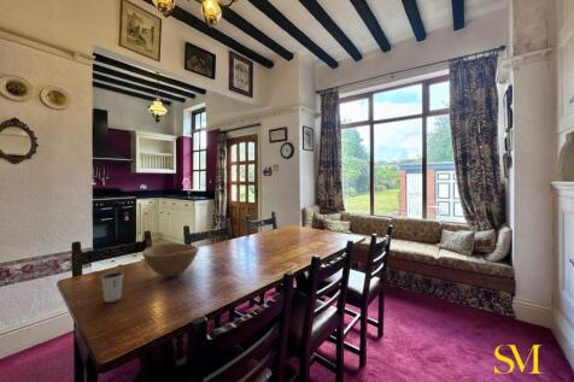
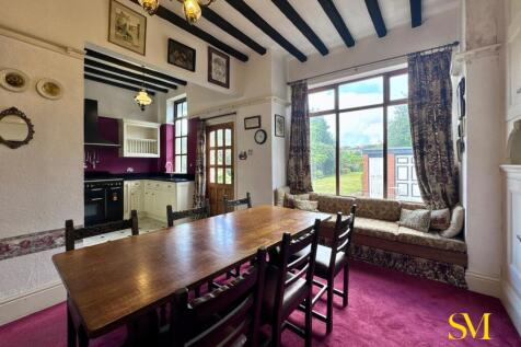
- bowl [141,242,200,278]
- dixie cup [100,271,125,304]
